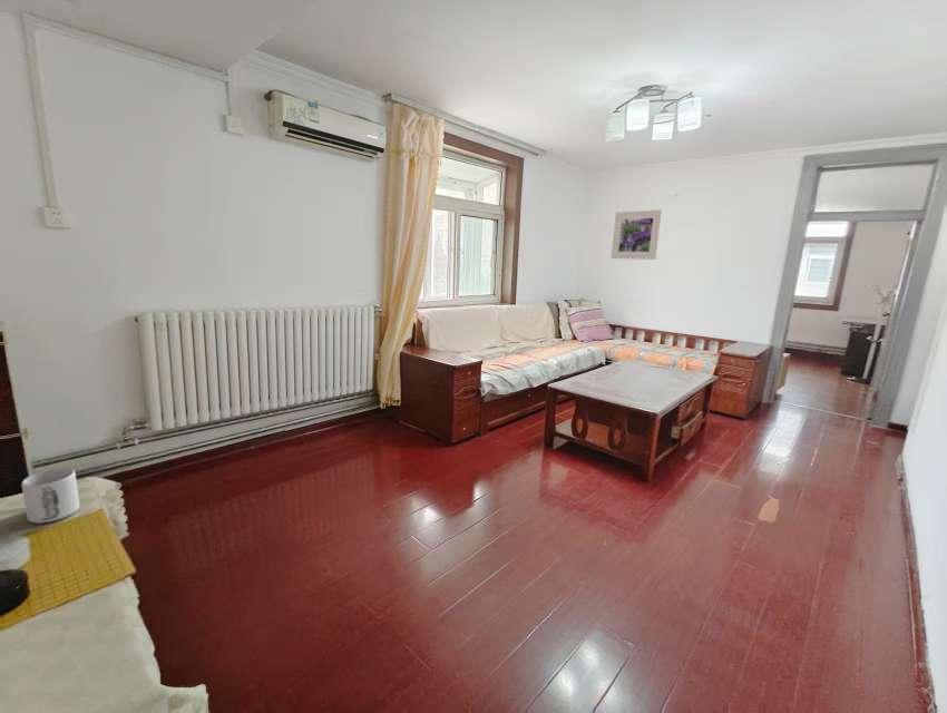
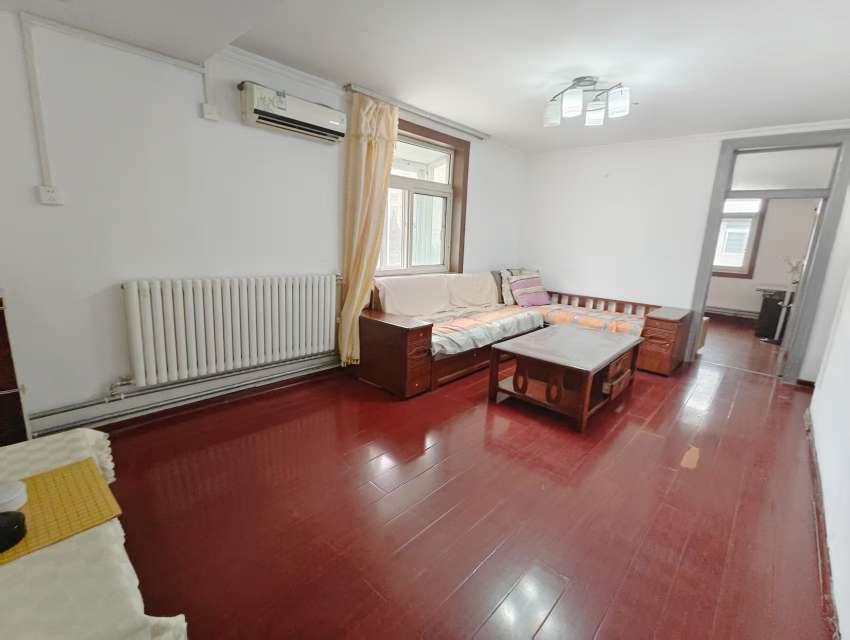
- mug [20,468,81,525]
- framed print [609,208,663,261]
